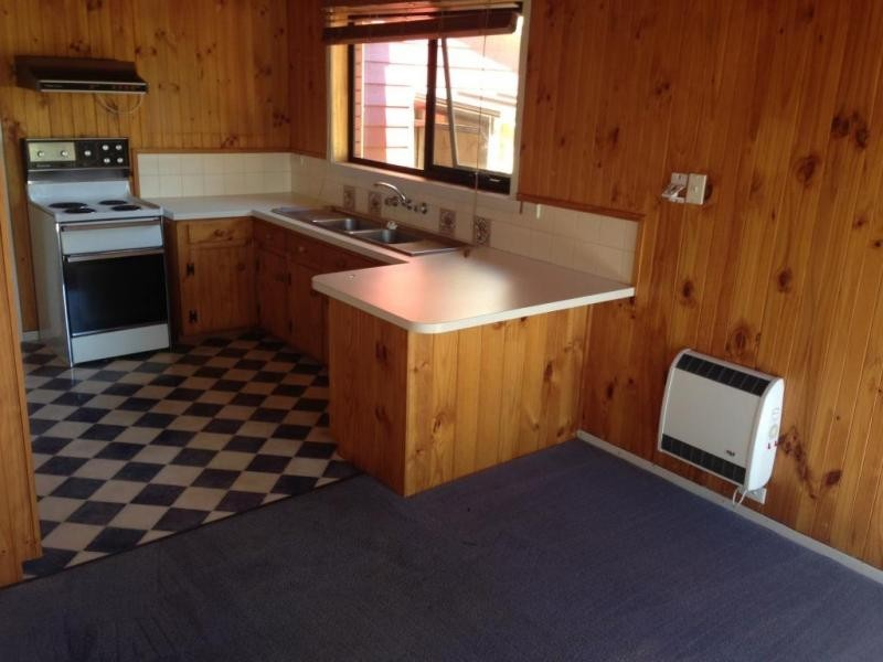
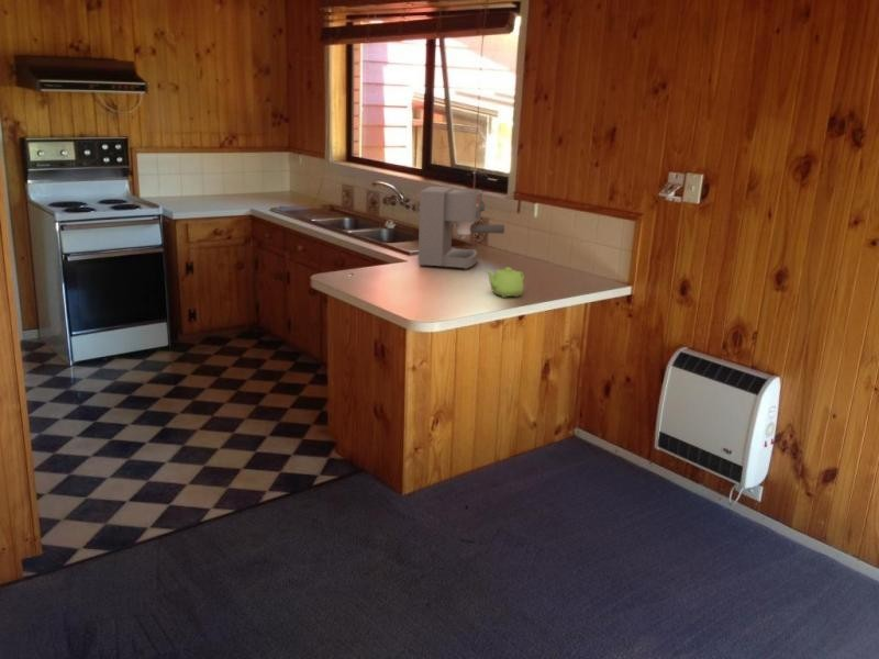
+ teapot [486,267,525,299]
+ coffee maker [418,186,505,270]
